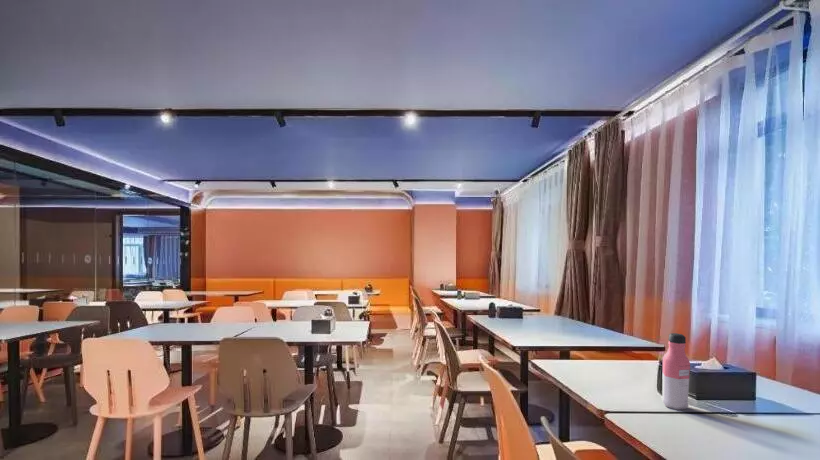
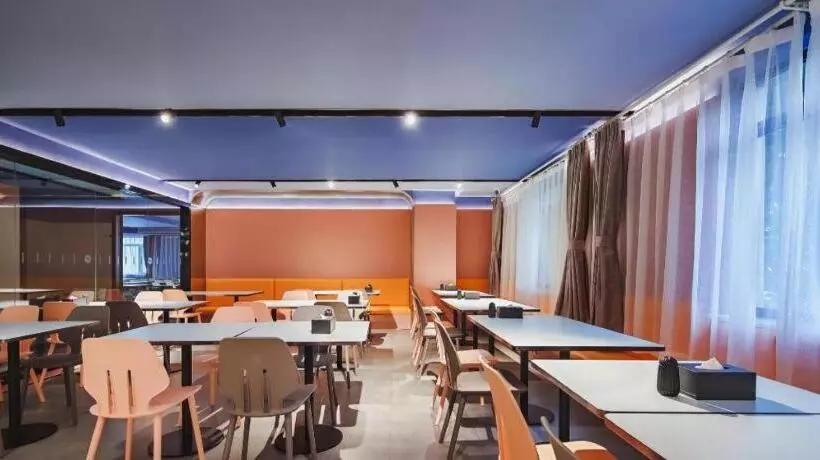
- water bottle [660,332,691,411]
